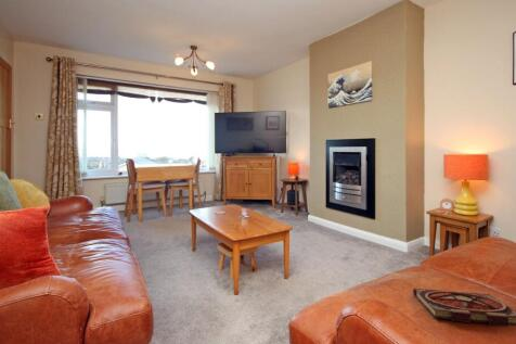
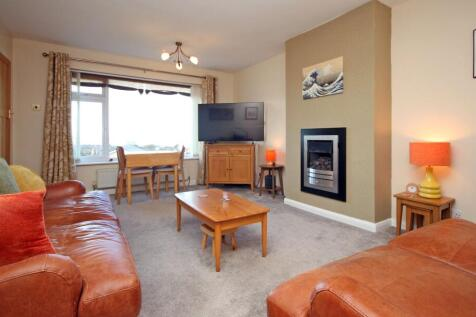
- book [412,288,516,327]
